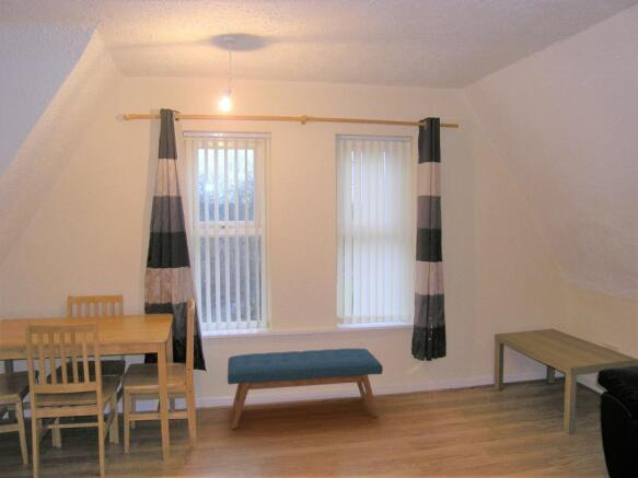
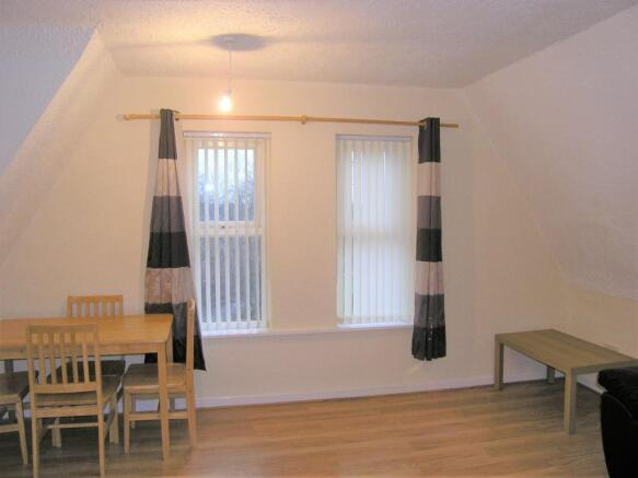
- bench [227,347,384,430]
